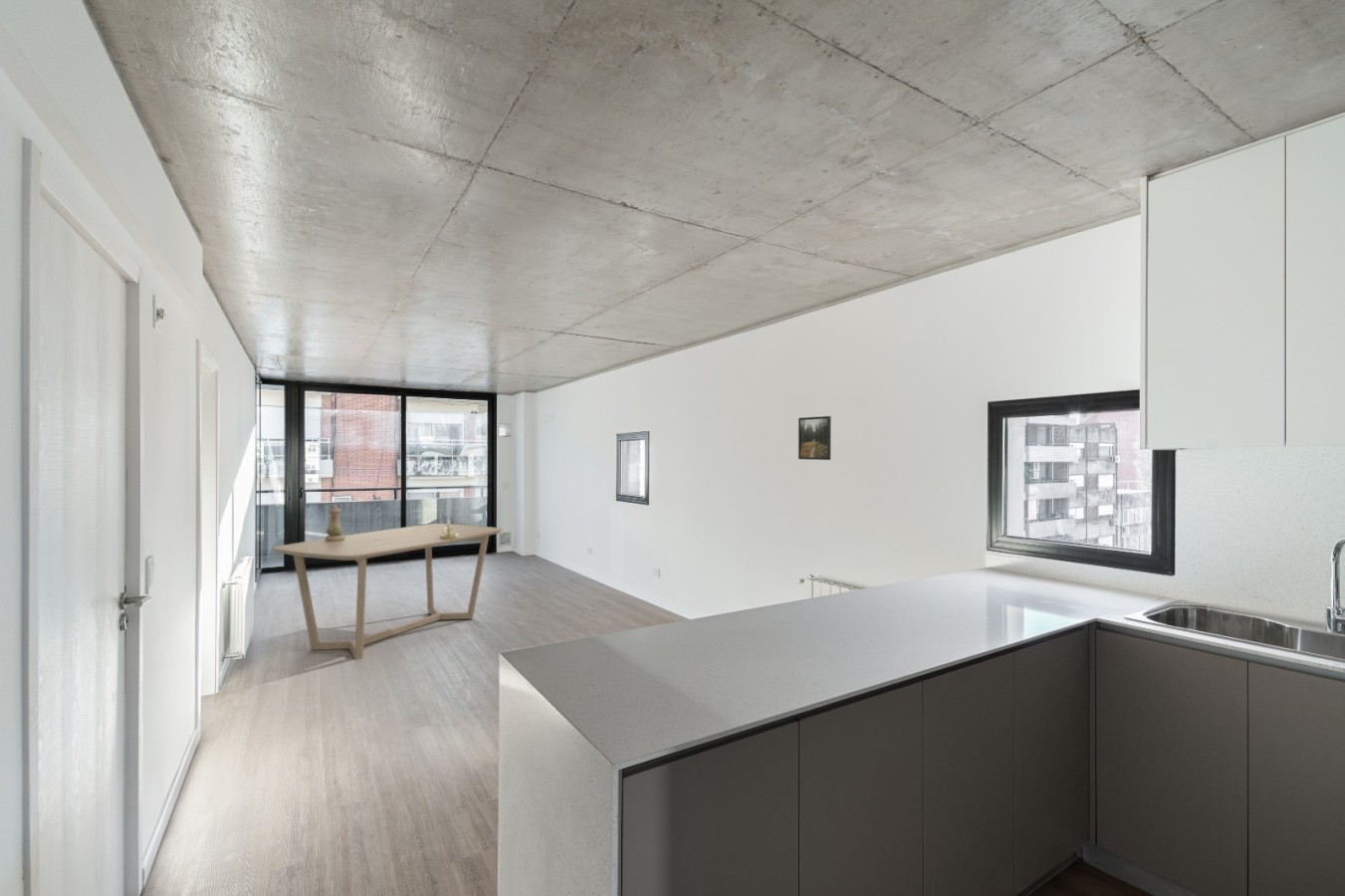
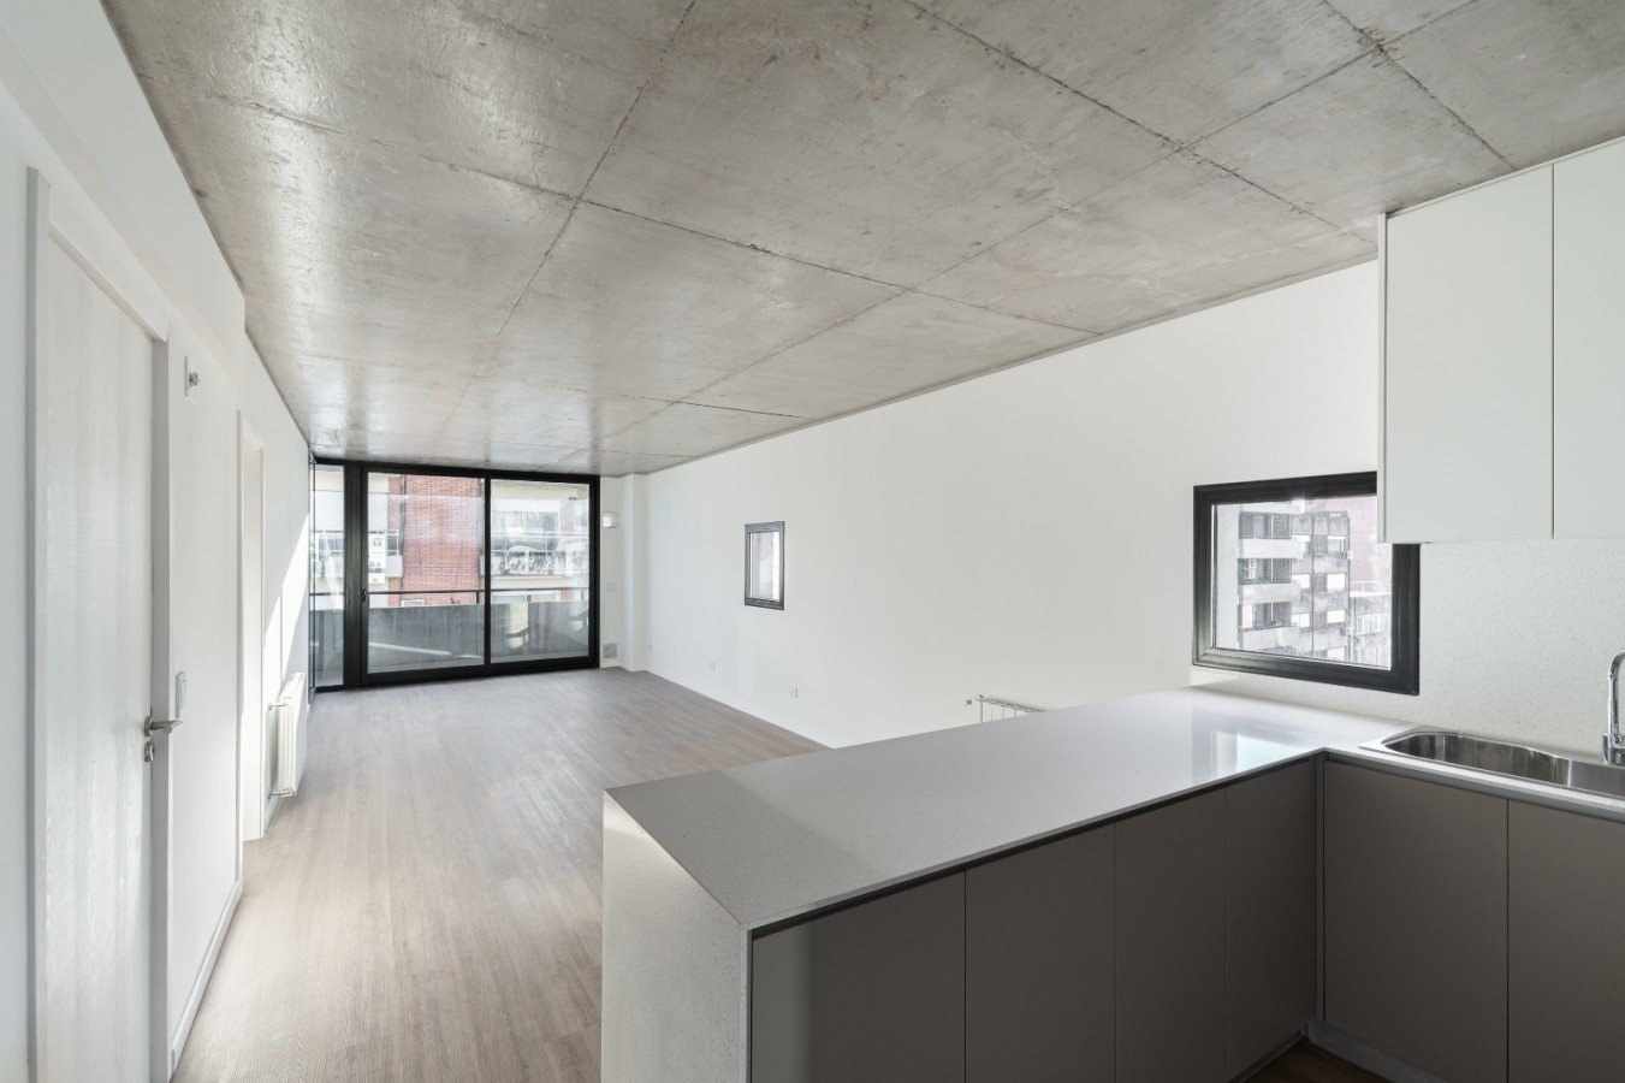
- vase [324,504,345,541]
- dining table [272,523,504,660]
- candle holder [439,517,458,539]
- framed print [797,415,832,461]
